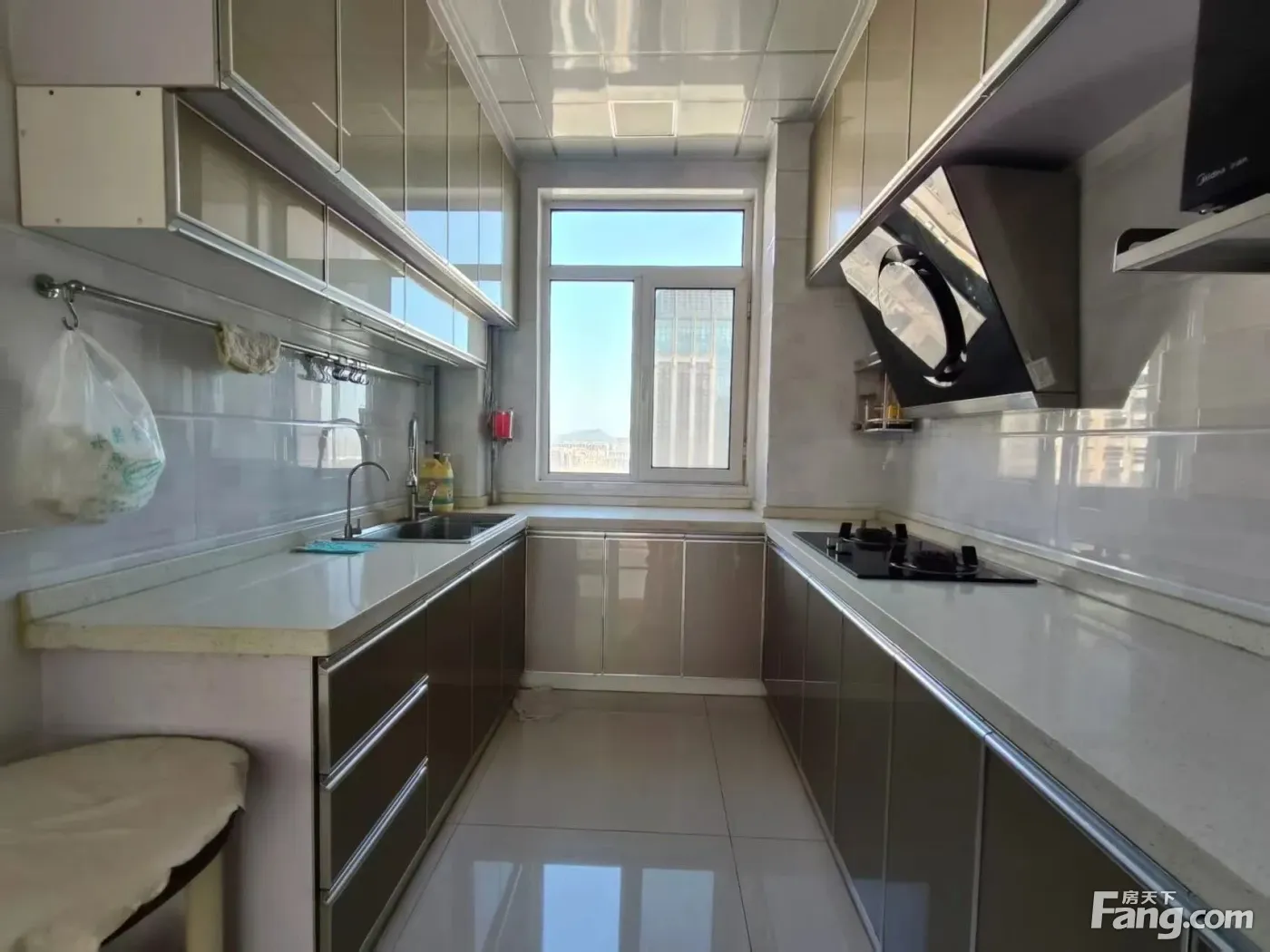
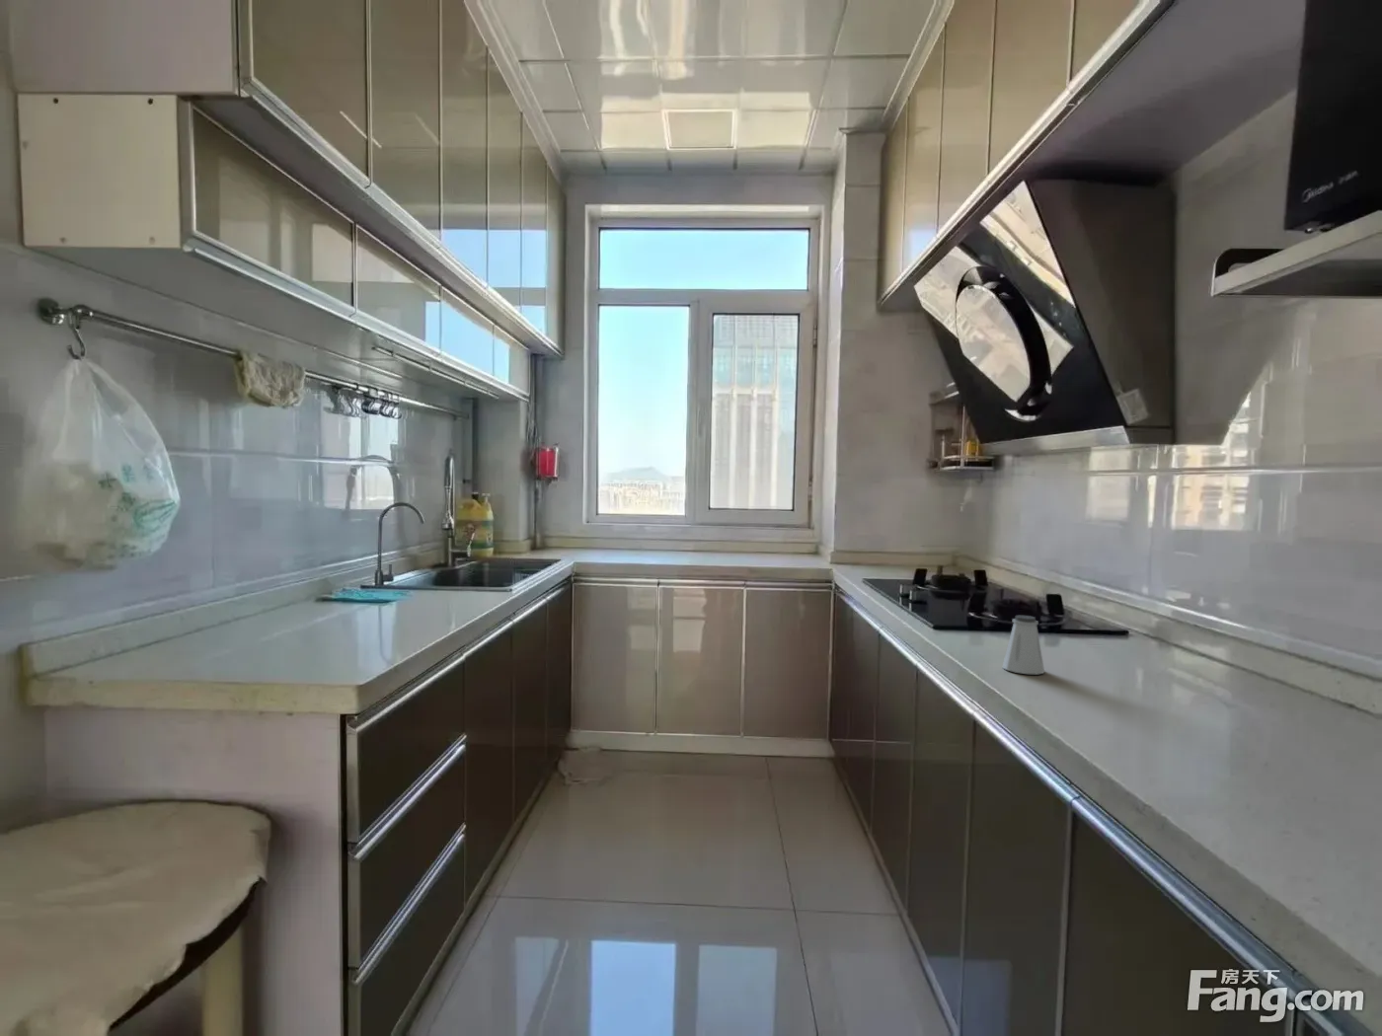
+ saltshaker [1001,615,1046,675]
